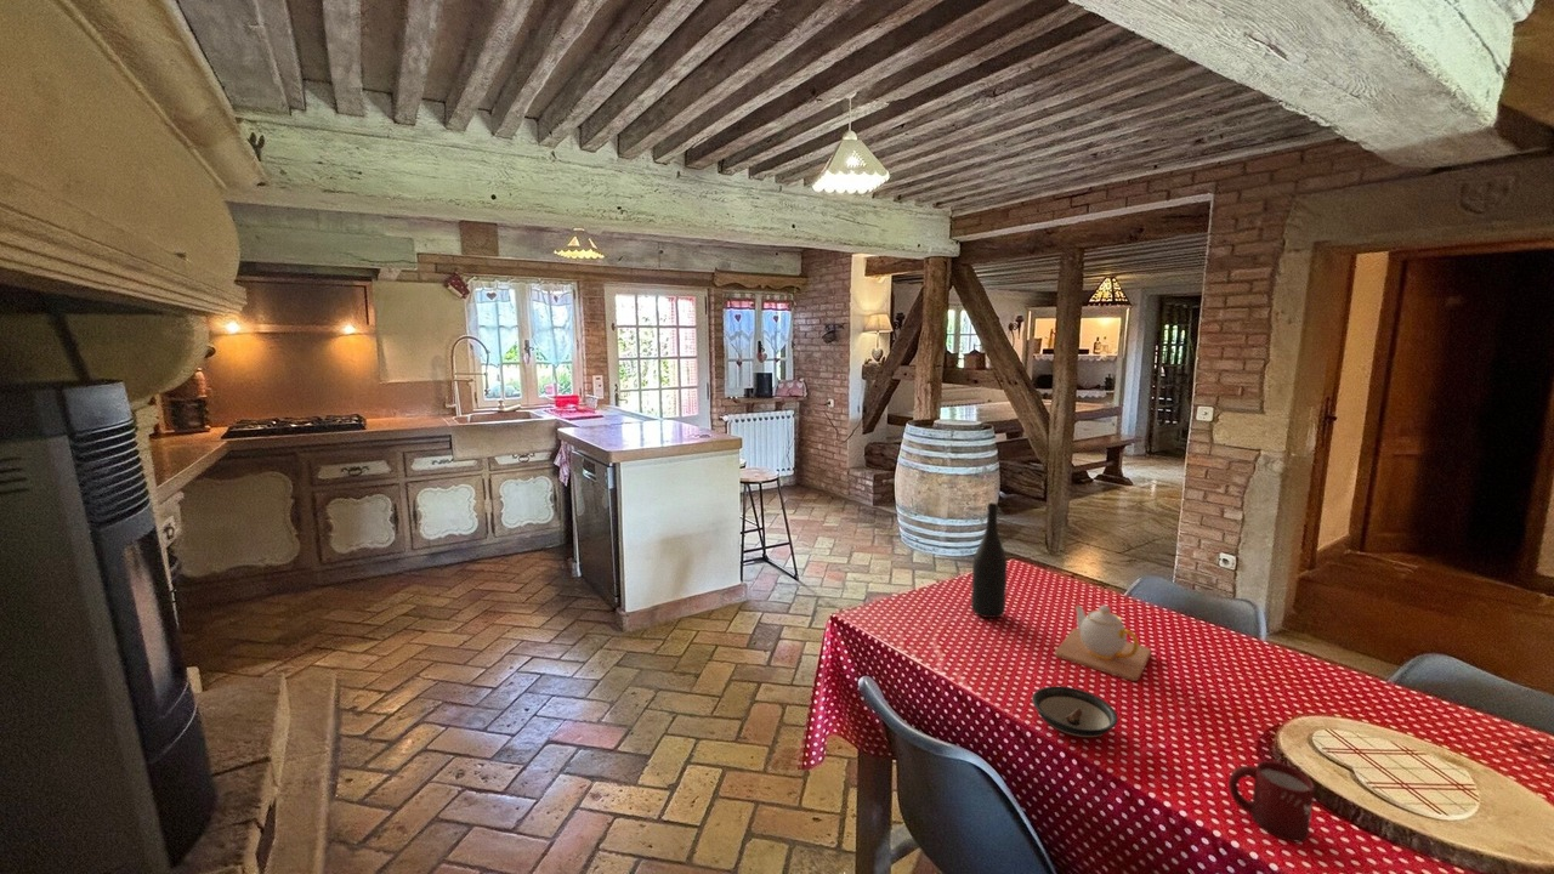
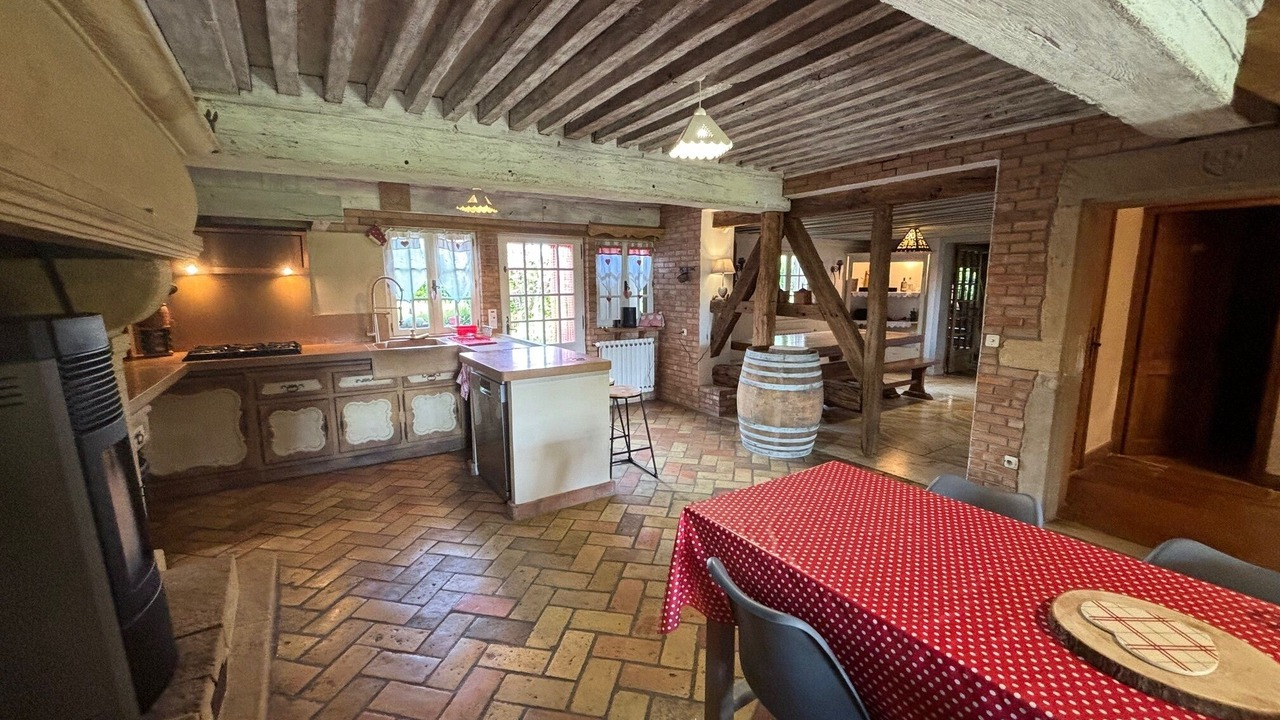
- saucer [1031,685,1119,738]
- cup [1227,760,1316,842]
- teapot [1054,605,1152,682]
- wine bottle [970,501,1009,619]
